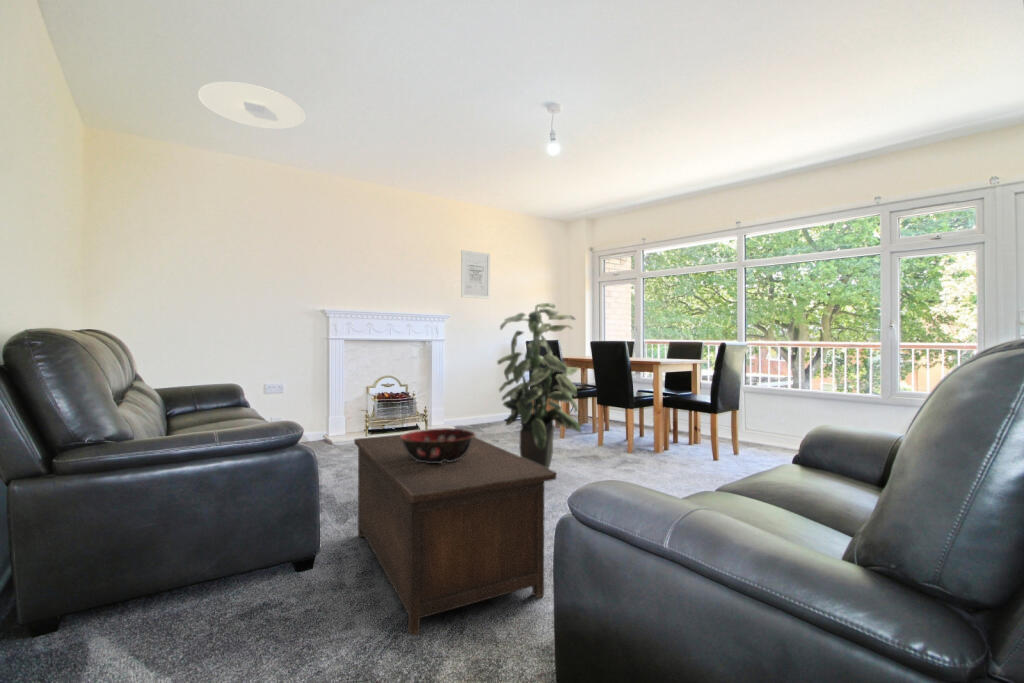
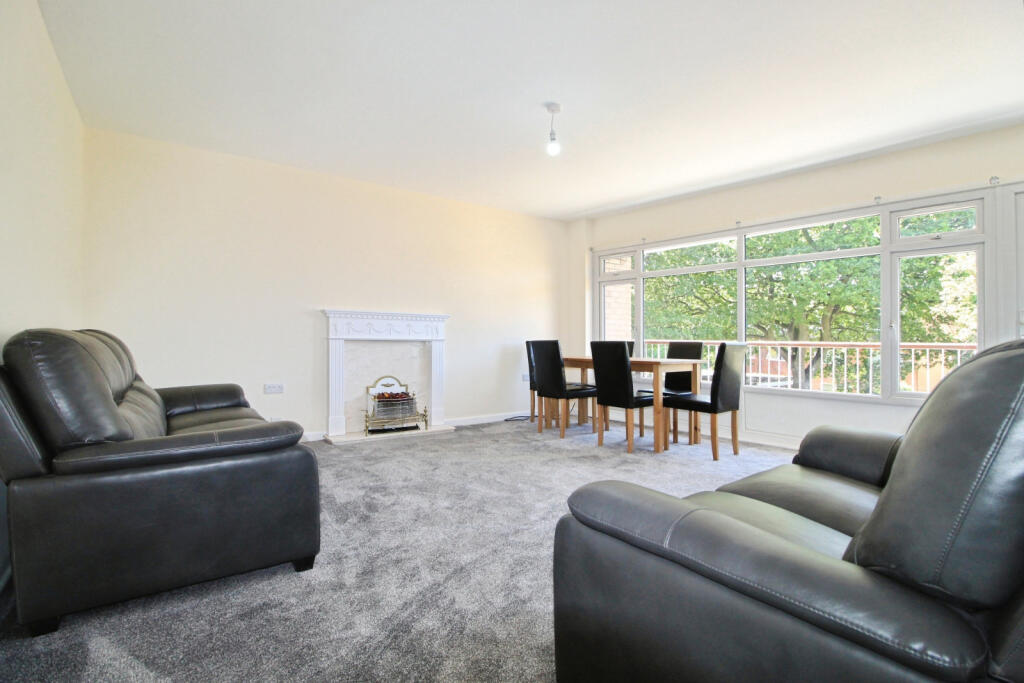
- wall art [460,249,491,300]
- ceiling light [197,81,307,130]
- indoor plant [496,302,582,469]
- decorative bowl [399,427,477,463]
- cabinet [353,434,558,637]
